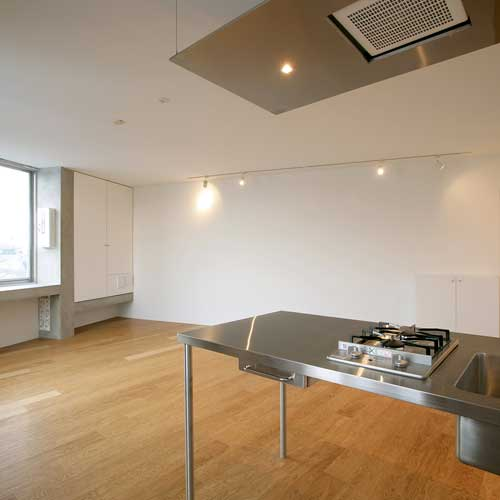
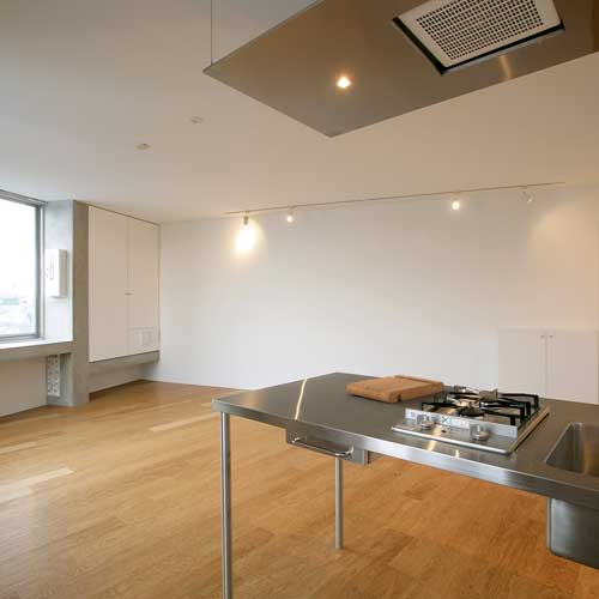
+ cutting board [345,374,446,405]
